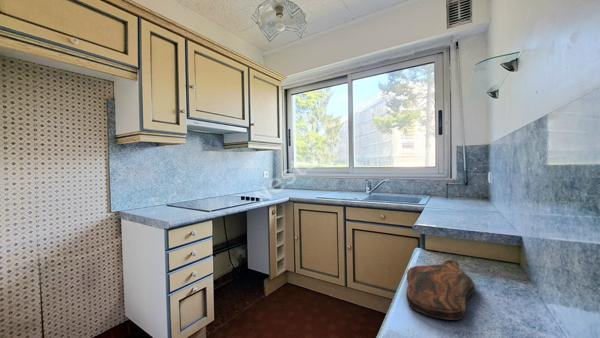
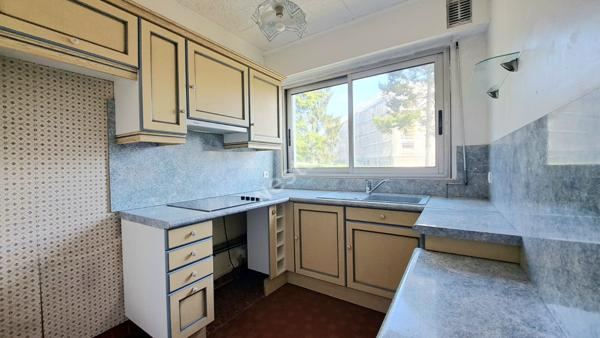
- cutting board [405,259,476,321]
